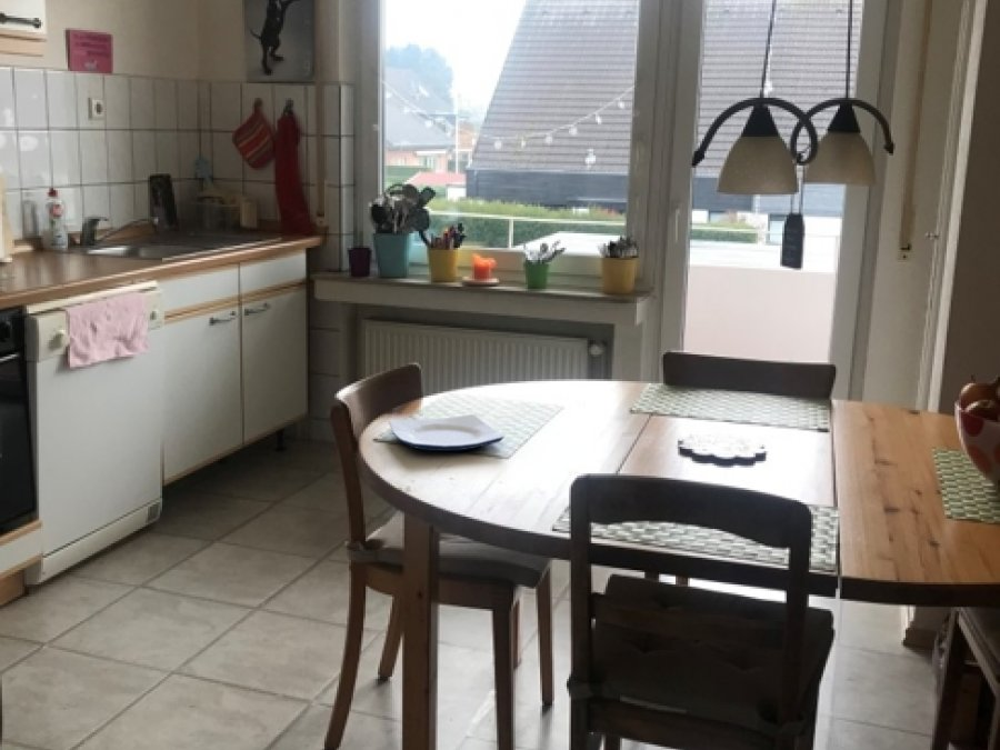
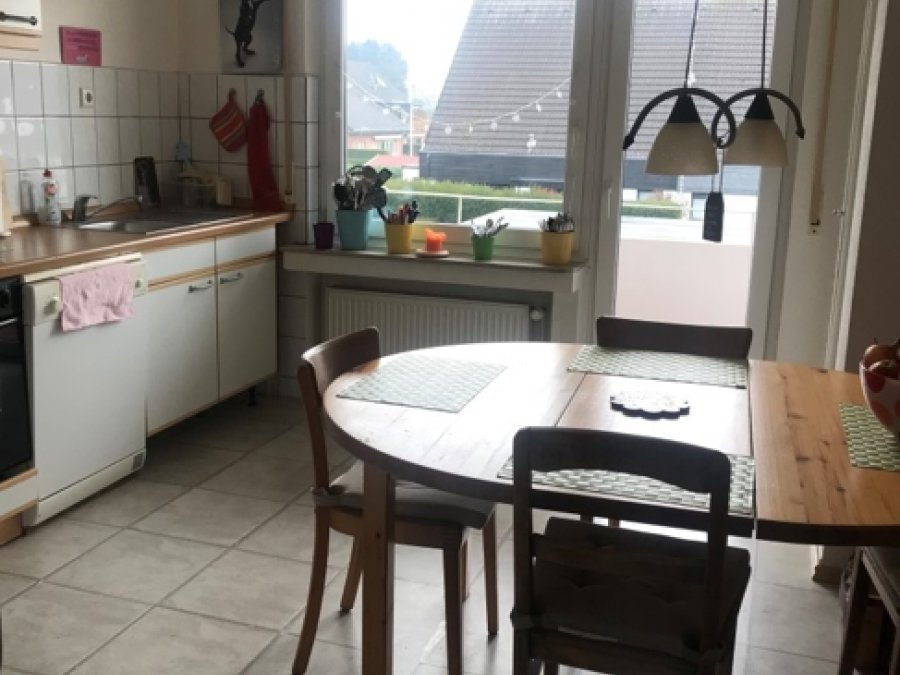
- plate [388,413,504,452]
